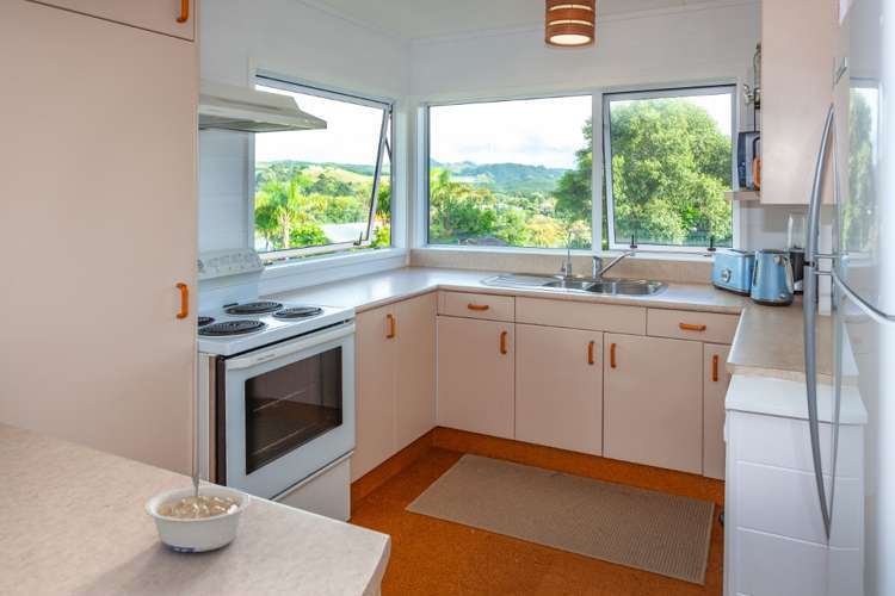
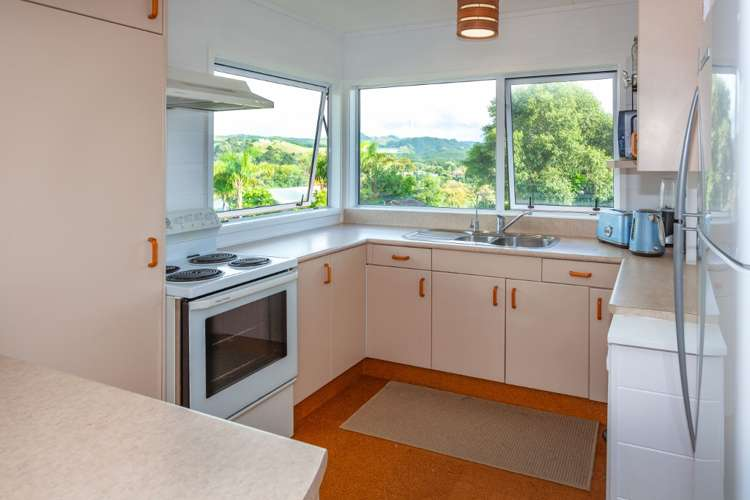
- legume [143,471,252,553]
